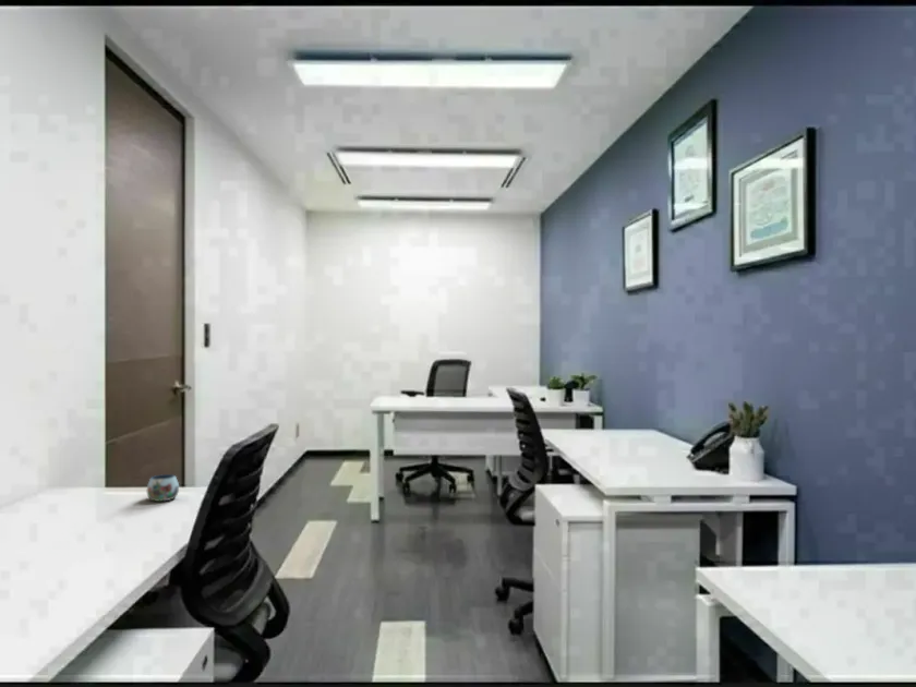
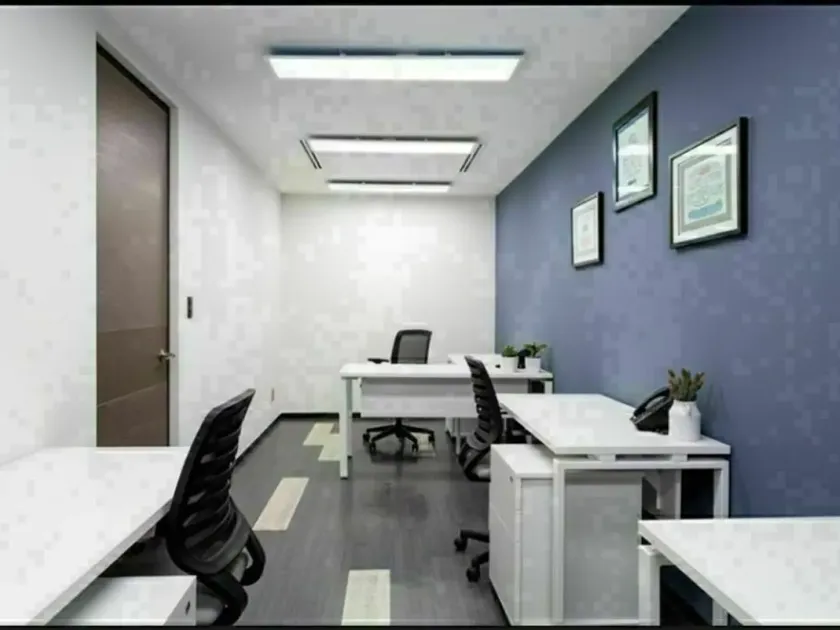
- mug [146,473,180,503]
